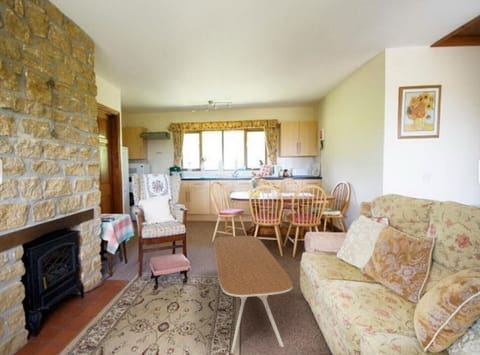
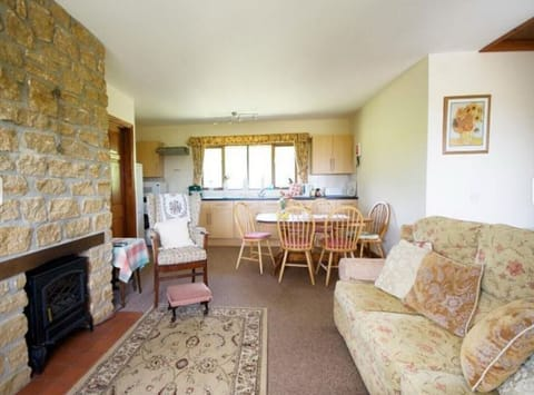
- coffee table [213,235,294,355]
